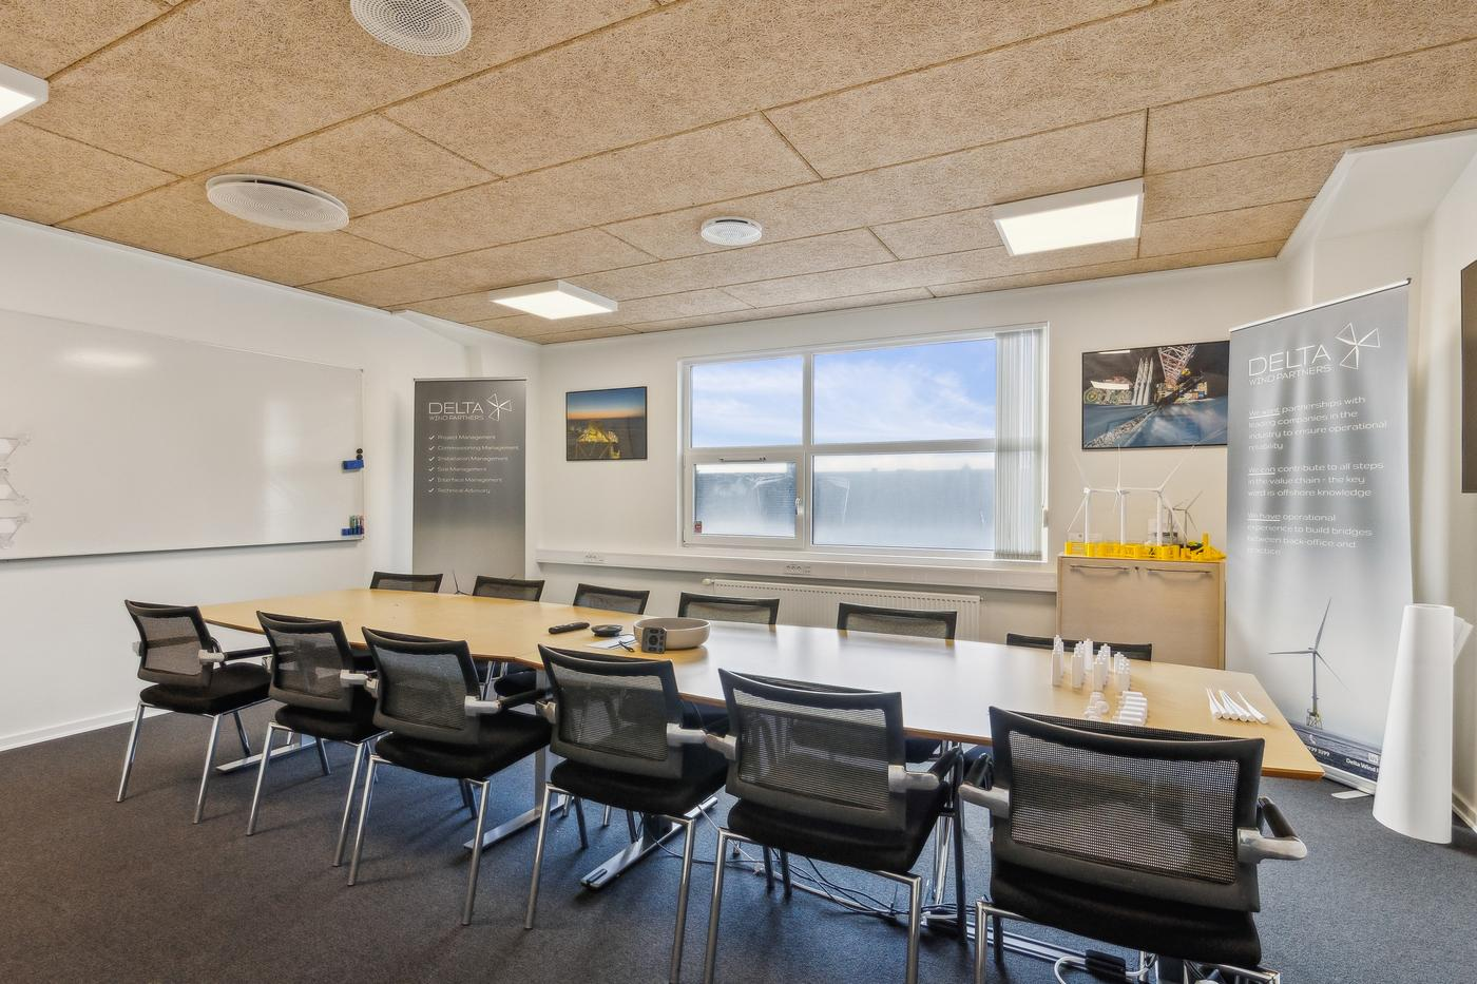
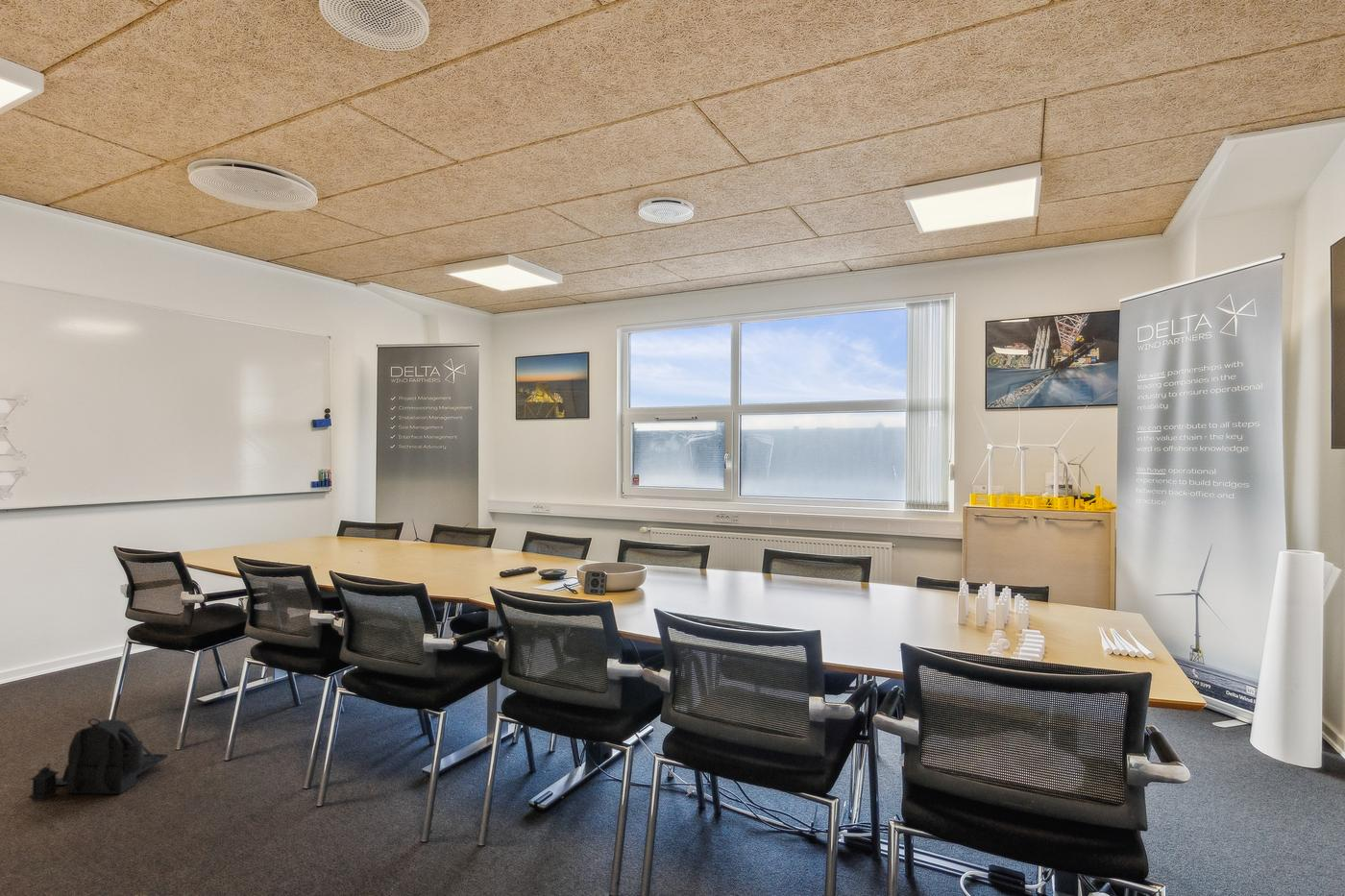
+ backpack [28,717,169,802]
